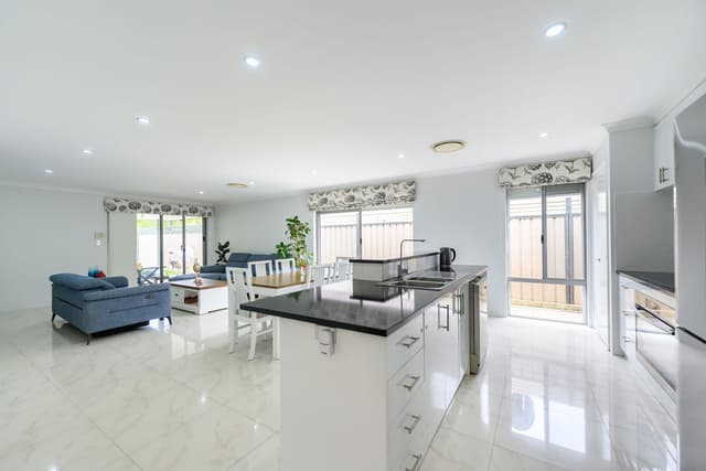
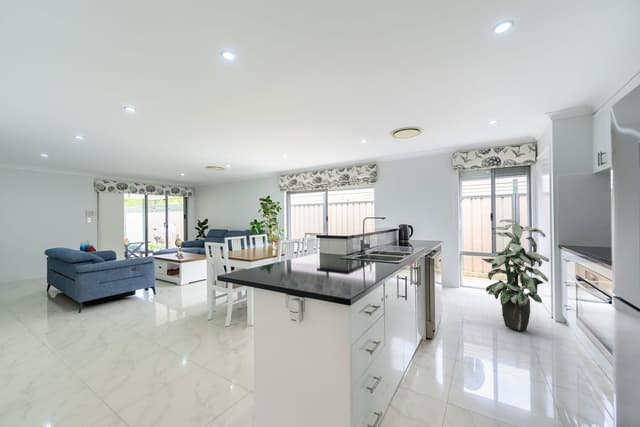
+ indoor plant [481,218,550,332]
